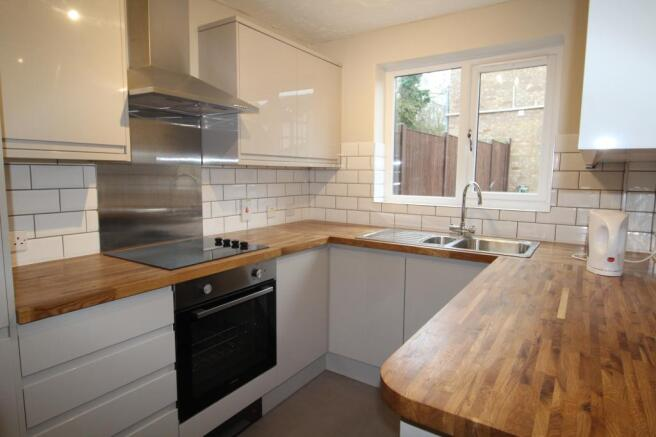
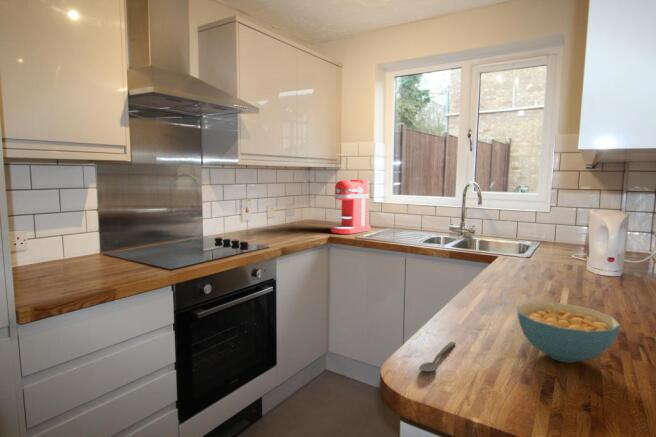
+ coffee maker [330,179,372,235]
+ spoon [418,341,457,372]
+ cereal bowl [516,301,621,364]
